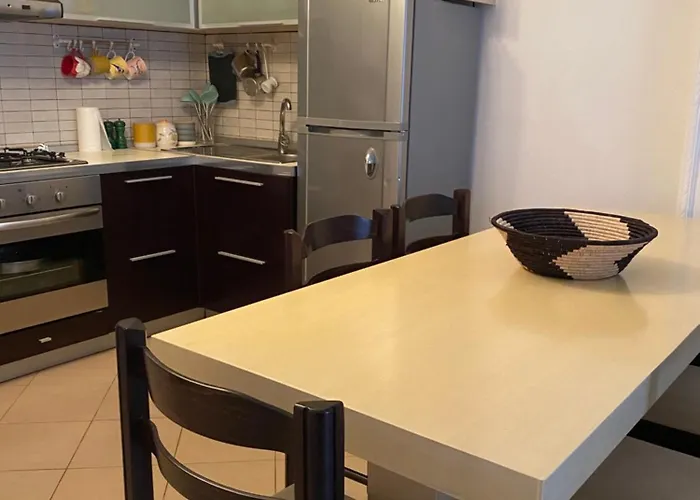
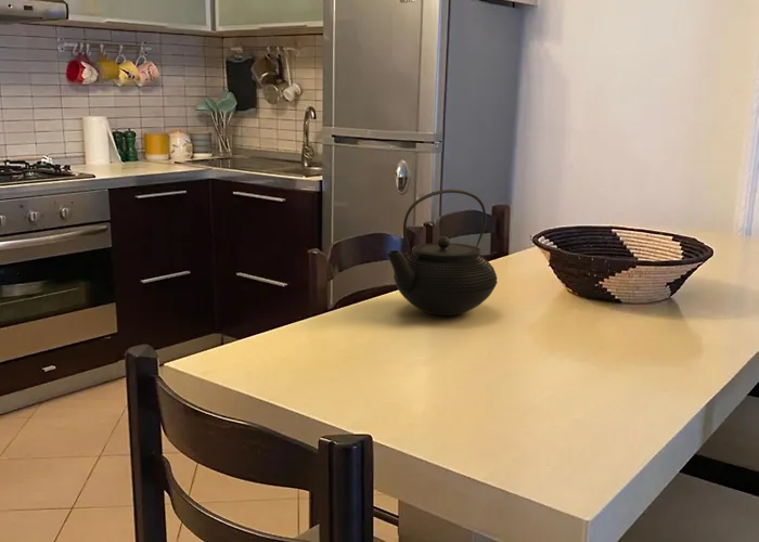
+ teapot [385,189,499,317]
